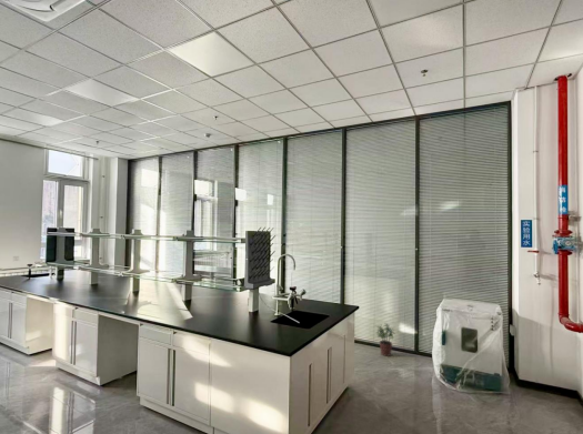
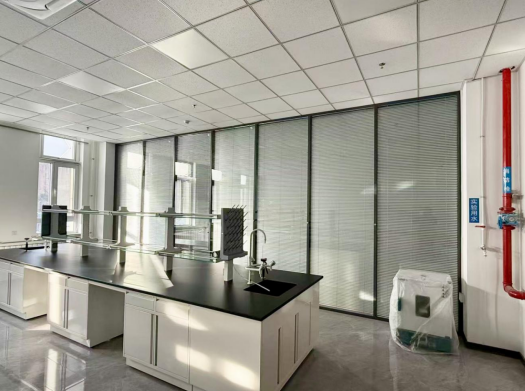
- potted plant [375,322,395,357]
